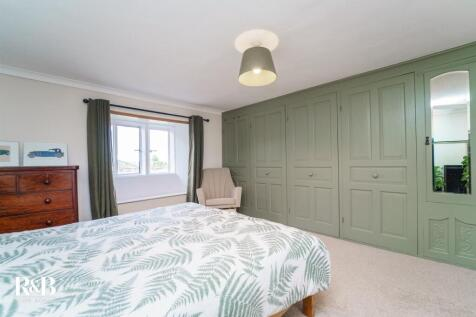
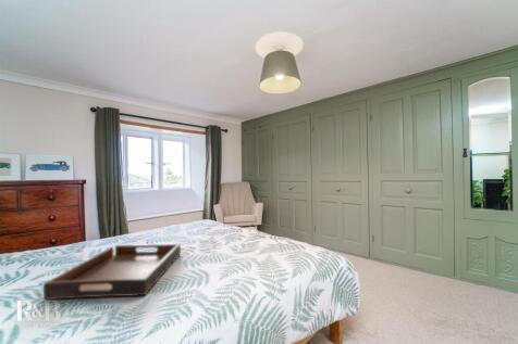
+ serving tray [42,243,182,301]
